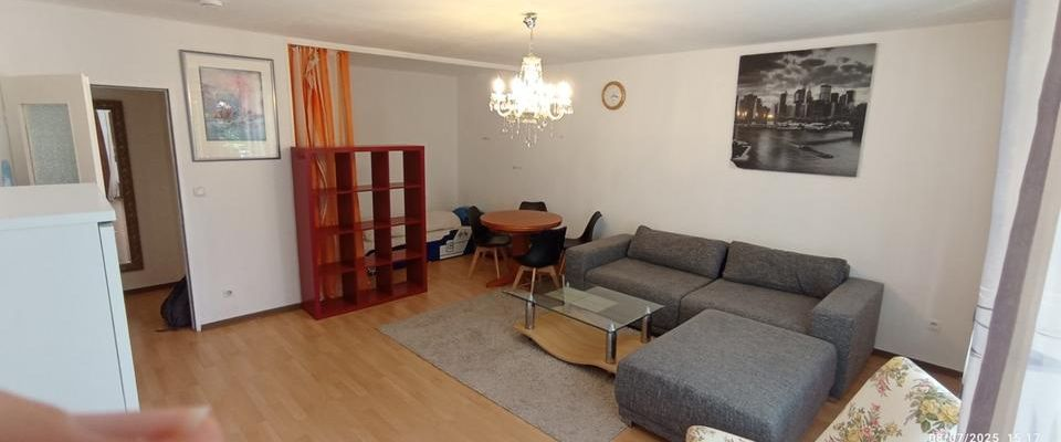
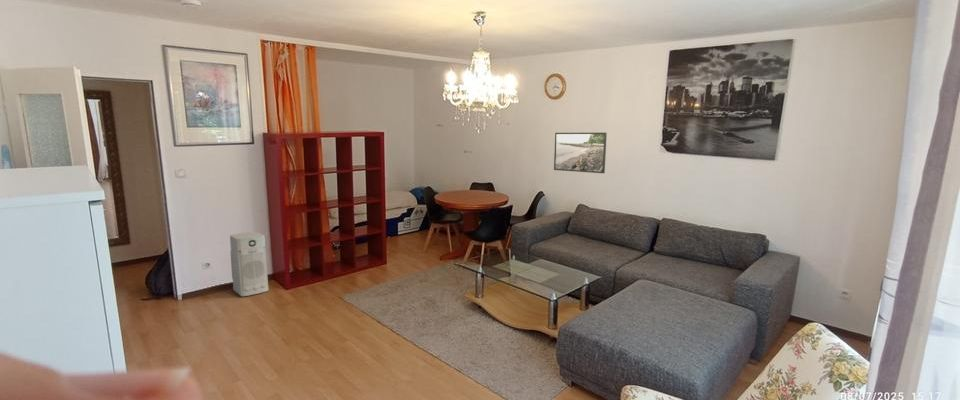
+ air purifier [229,231,270,297]
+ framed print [553,132,608,174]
